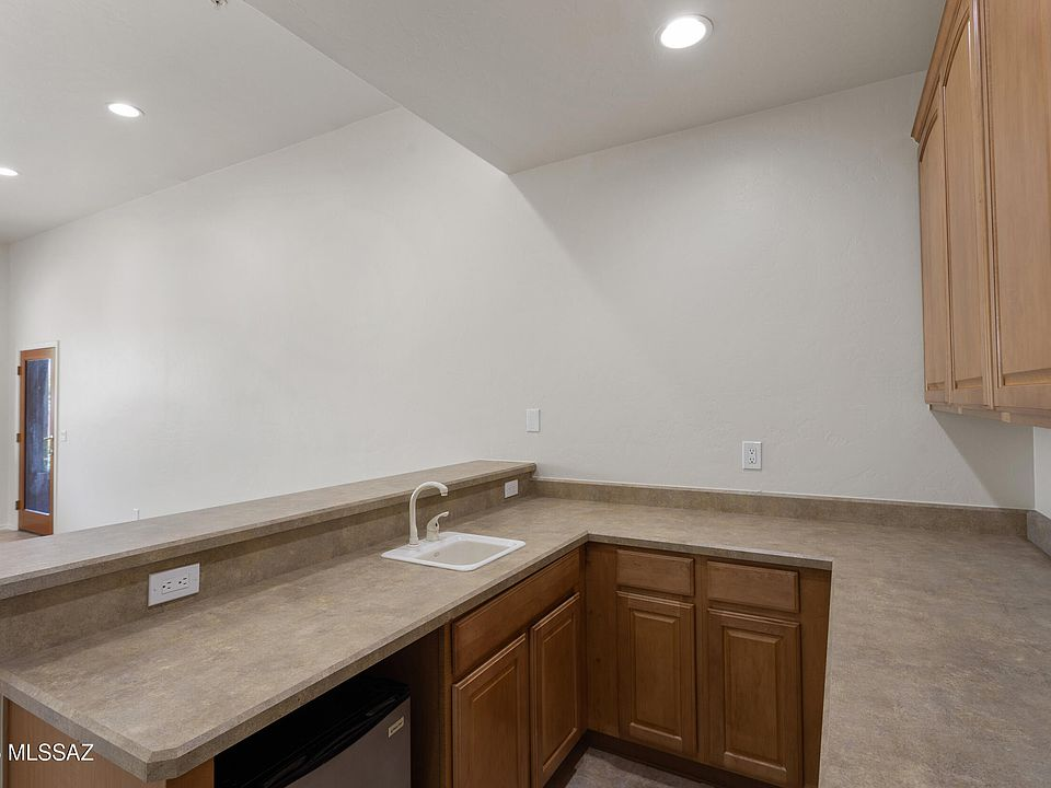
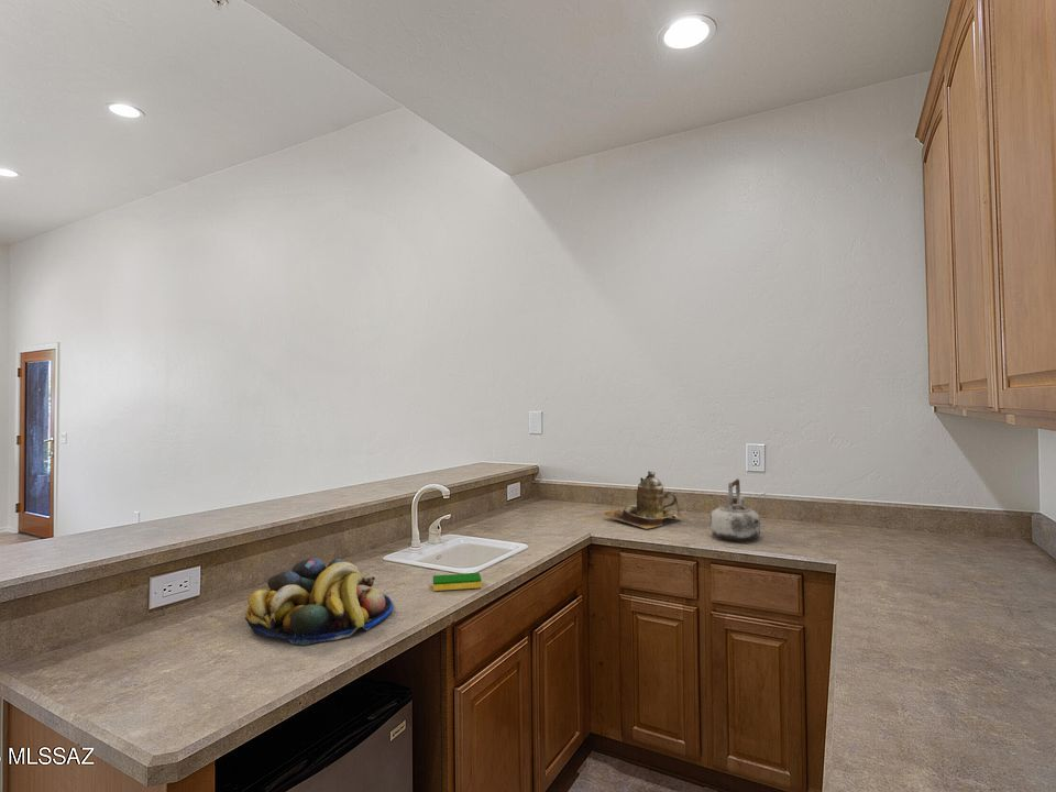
+ fruit bowl [244,557,394,646]
+ kettle [710,477,761,542]
+ teapot [603,470,683,530]
+ dish sponge [432,572,483,592]
